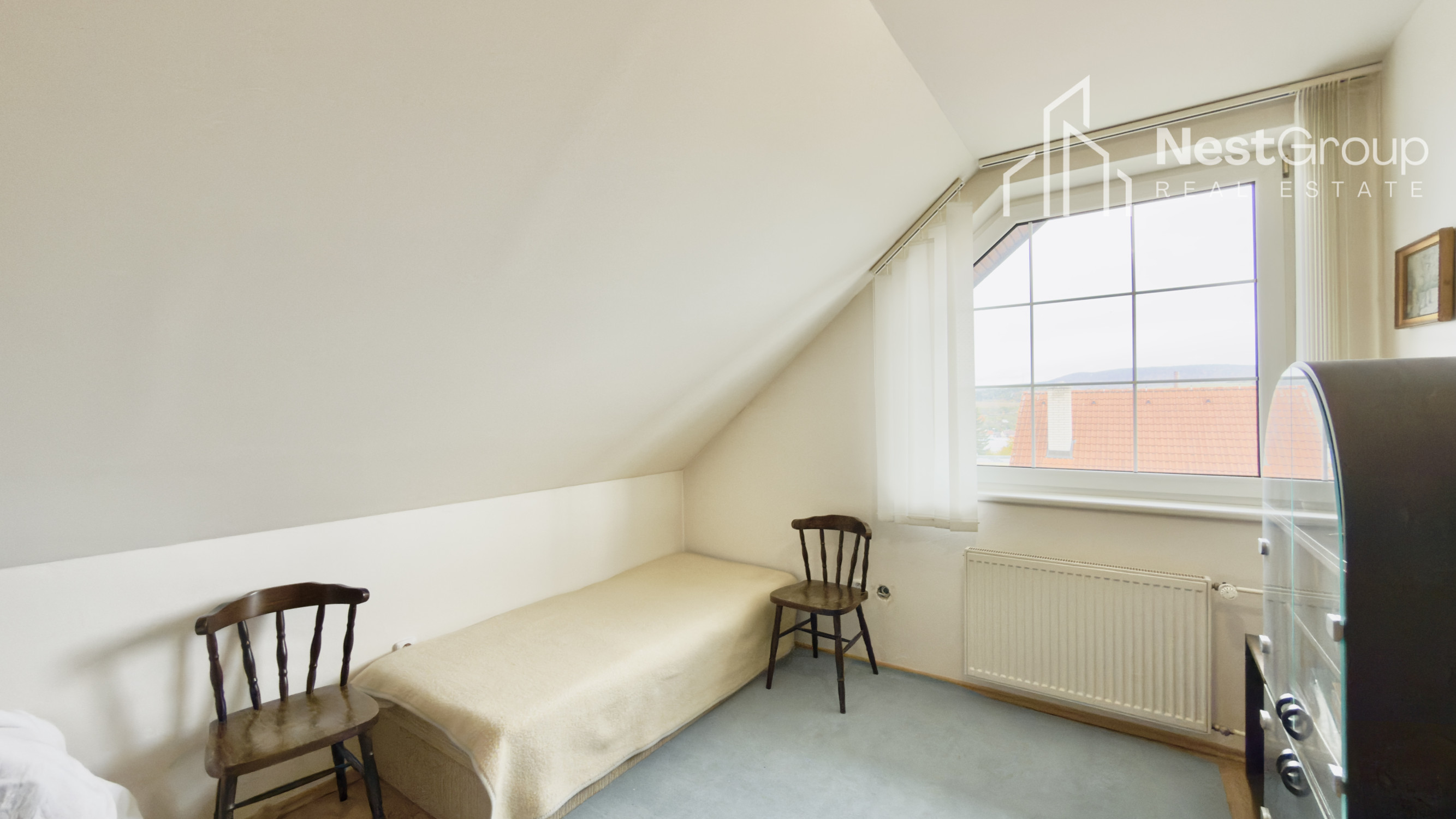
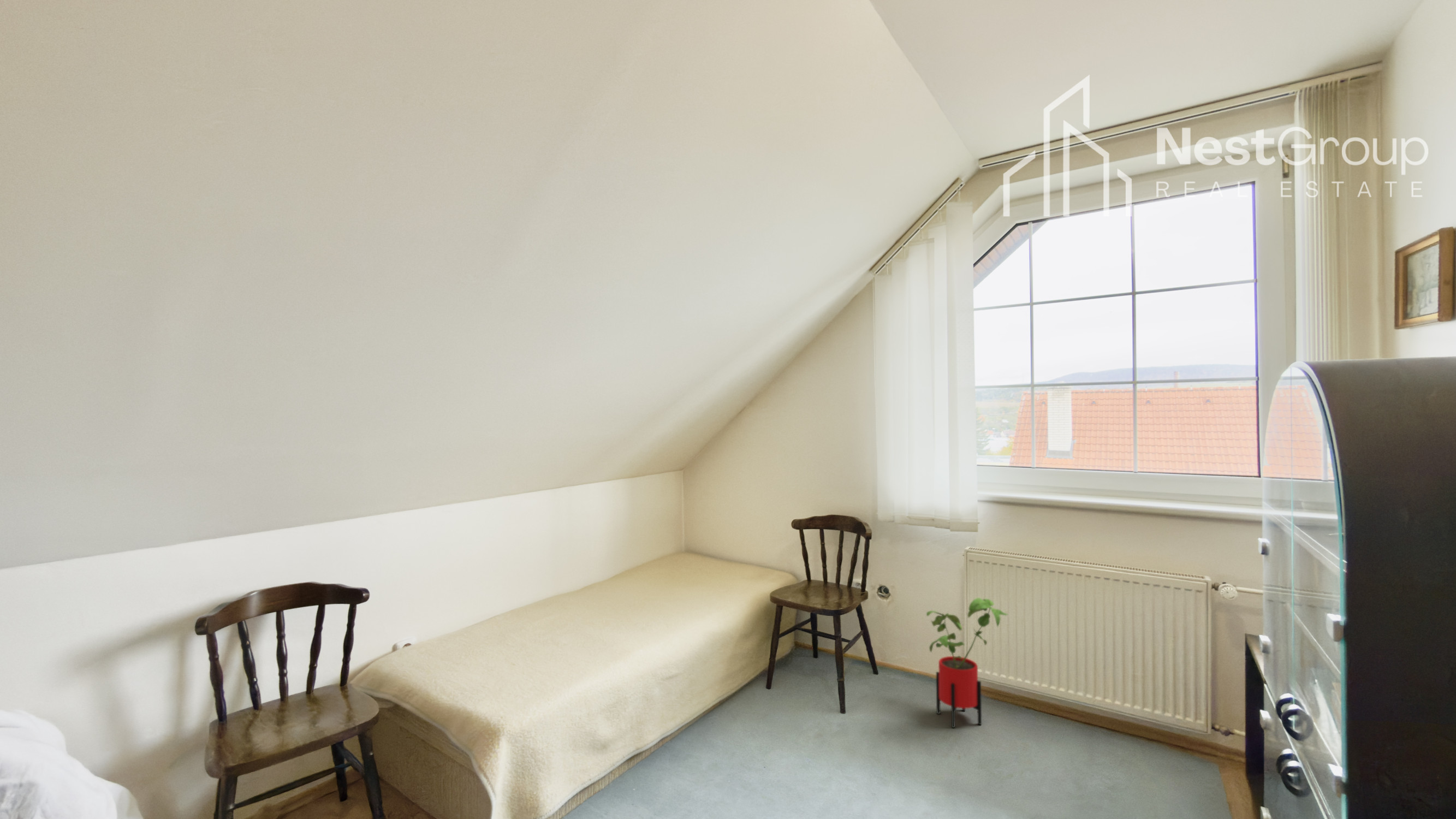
+ house plant [926,597,1008,728]
